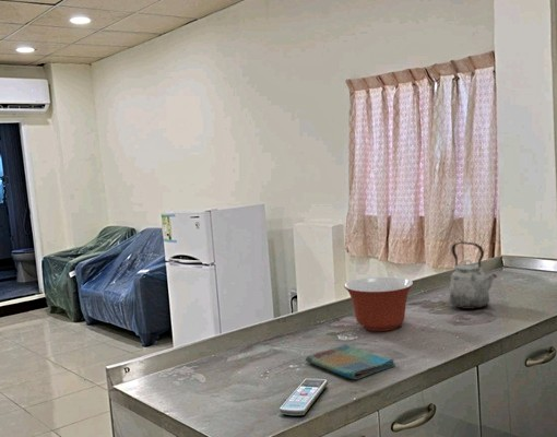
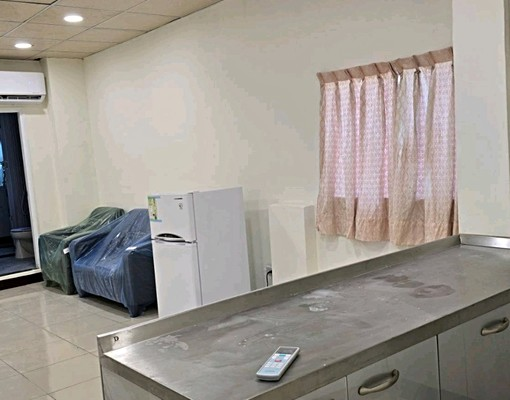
- mixing bowl [343,275,414,332]
- kettle [449,241,498,310]
- dish towel [305,343,396,380]
